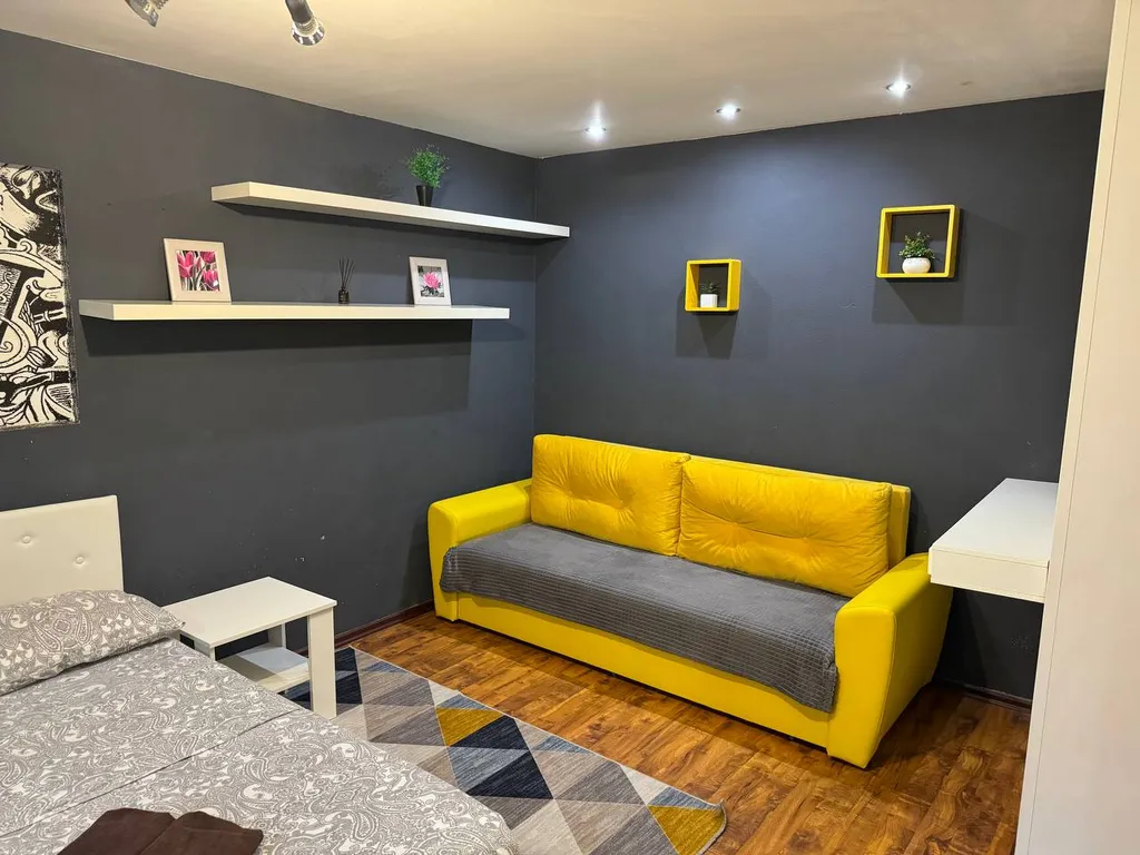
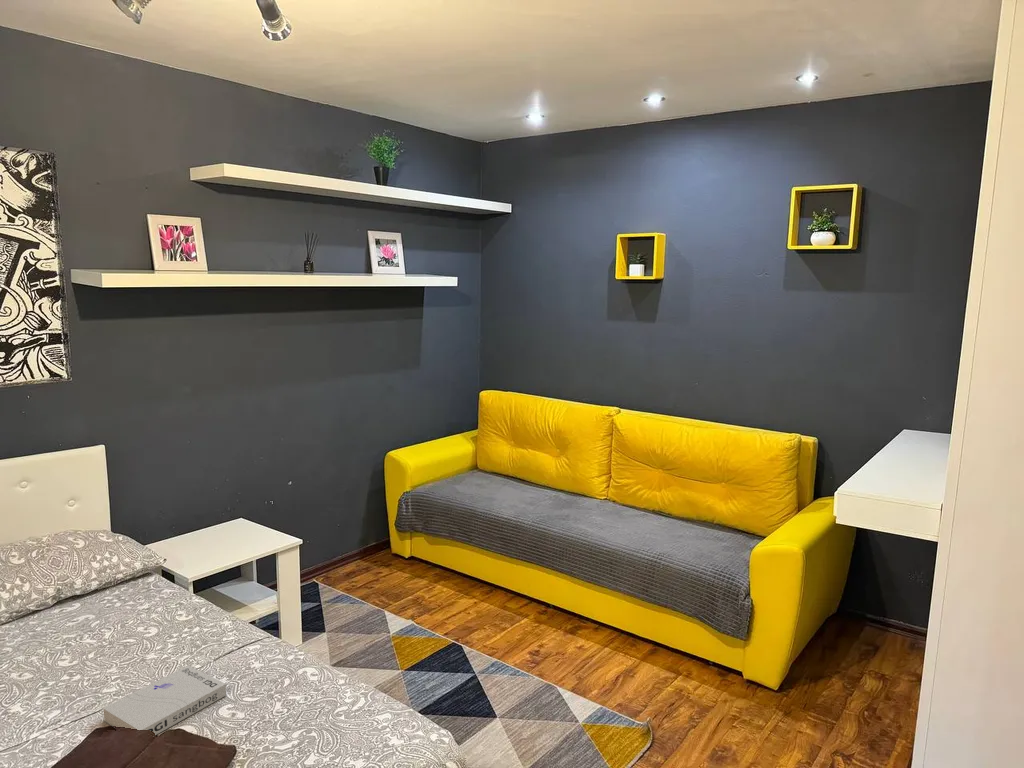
+ book [102,665,227,736]
